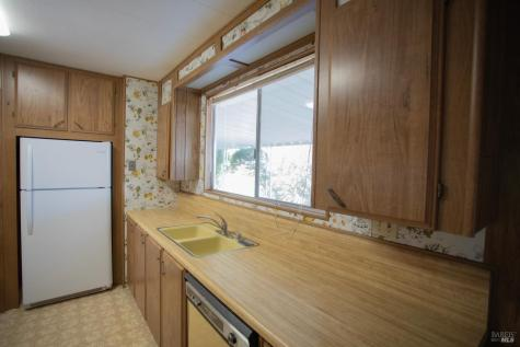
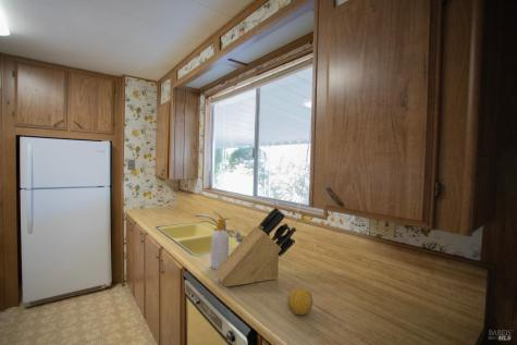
+ fruit [286,286,313,316]
+ soap bottle [210,217,230,270]
+ knife block [214,206,297,287]
